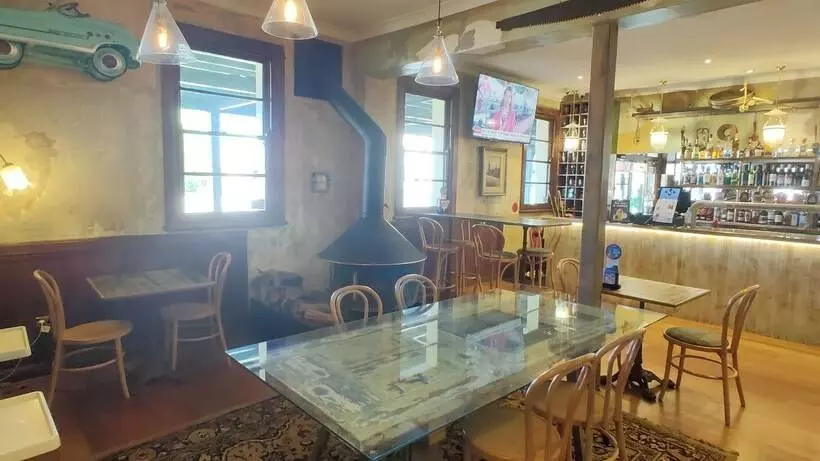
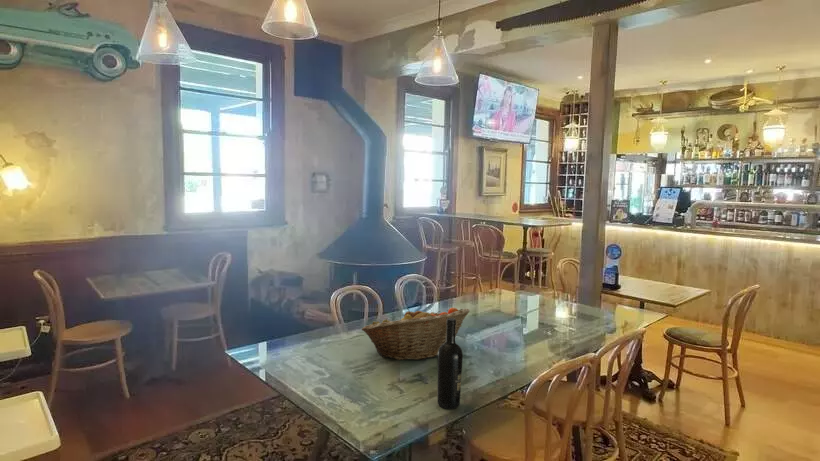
+ fruit basket [361,307,471,361]
+ wine bottle [437,318,464,410]
